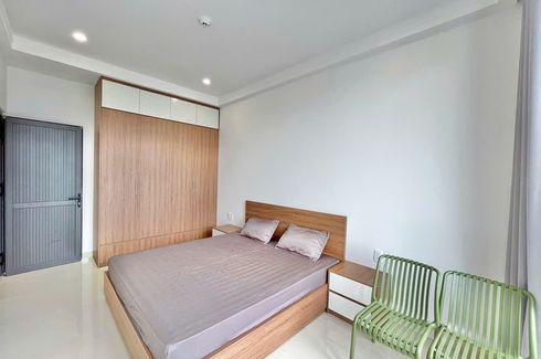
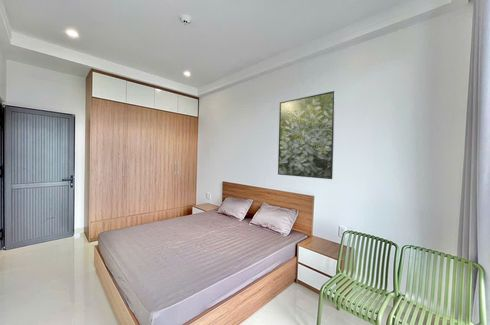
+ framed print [277,90,336,180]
